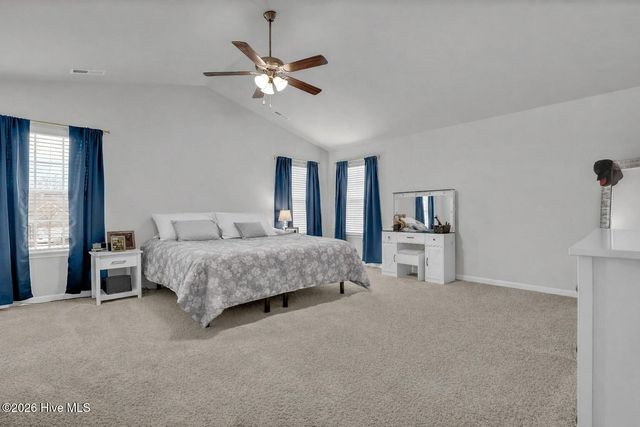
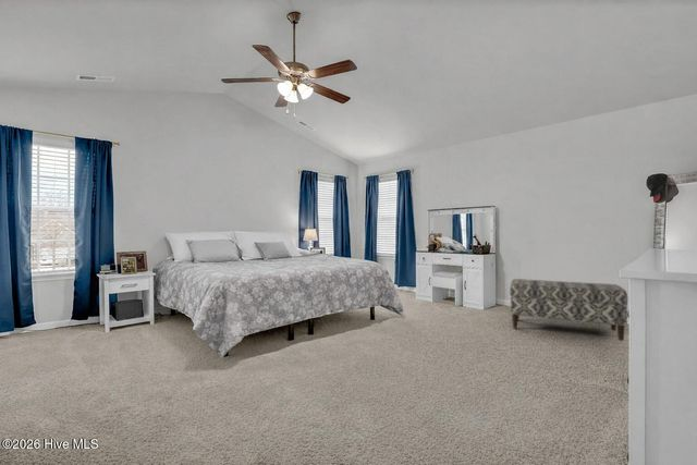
+ bench [509,278,628,342]
